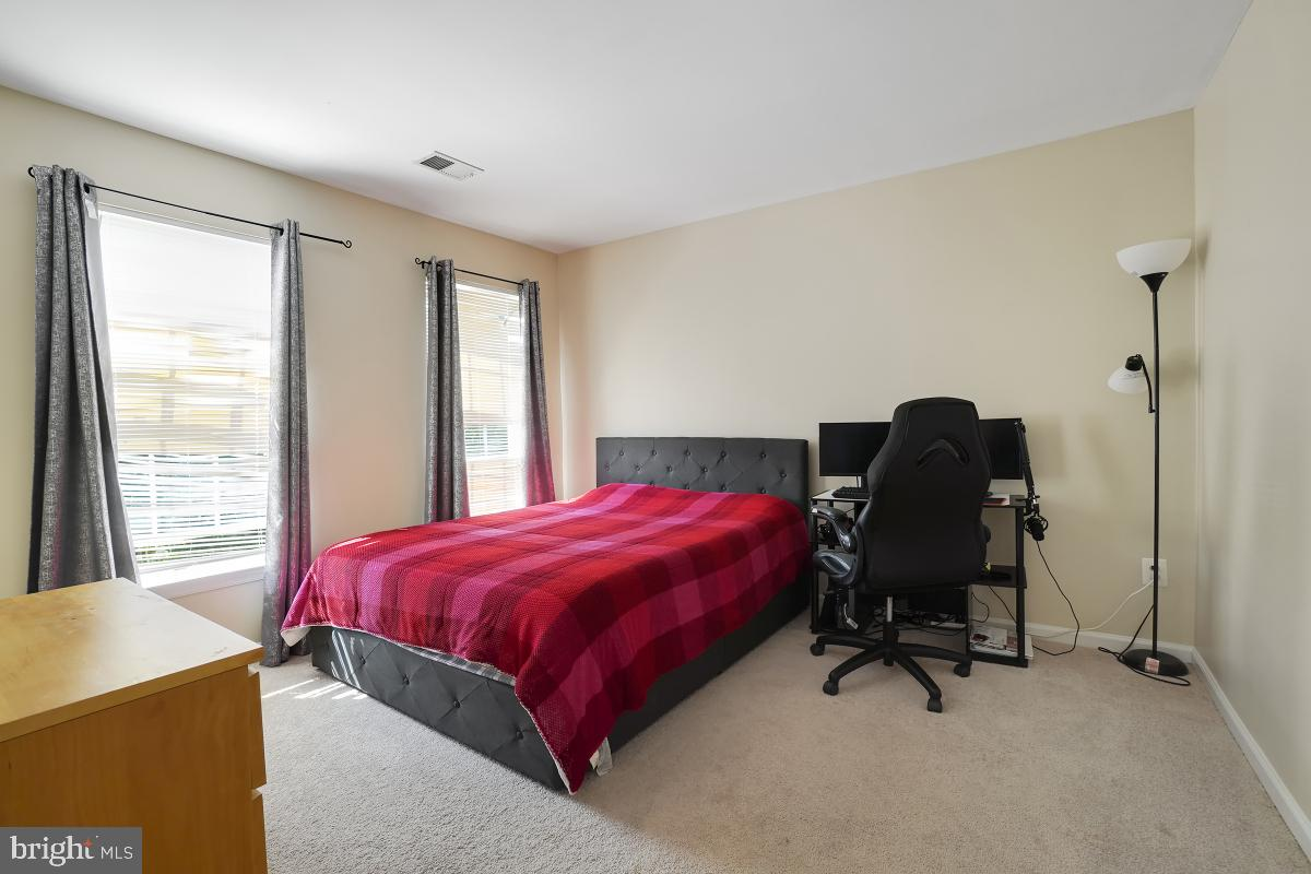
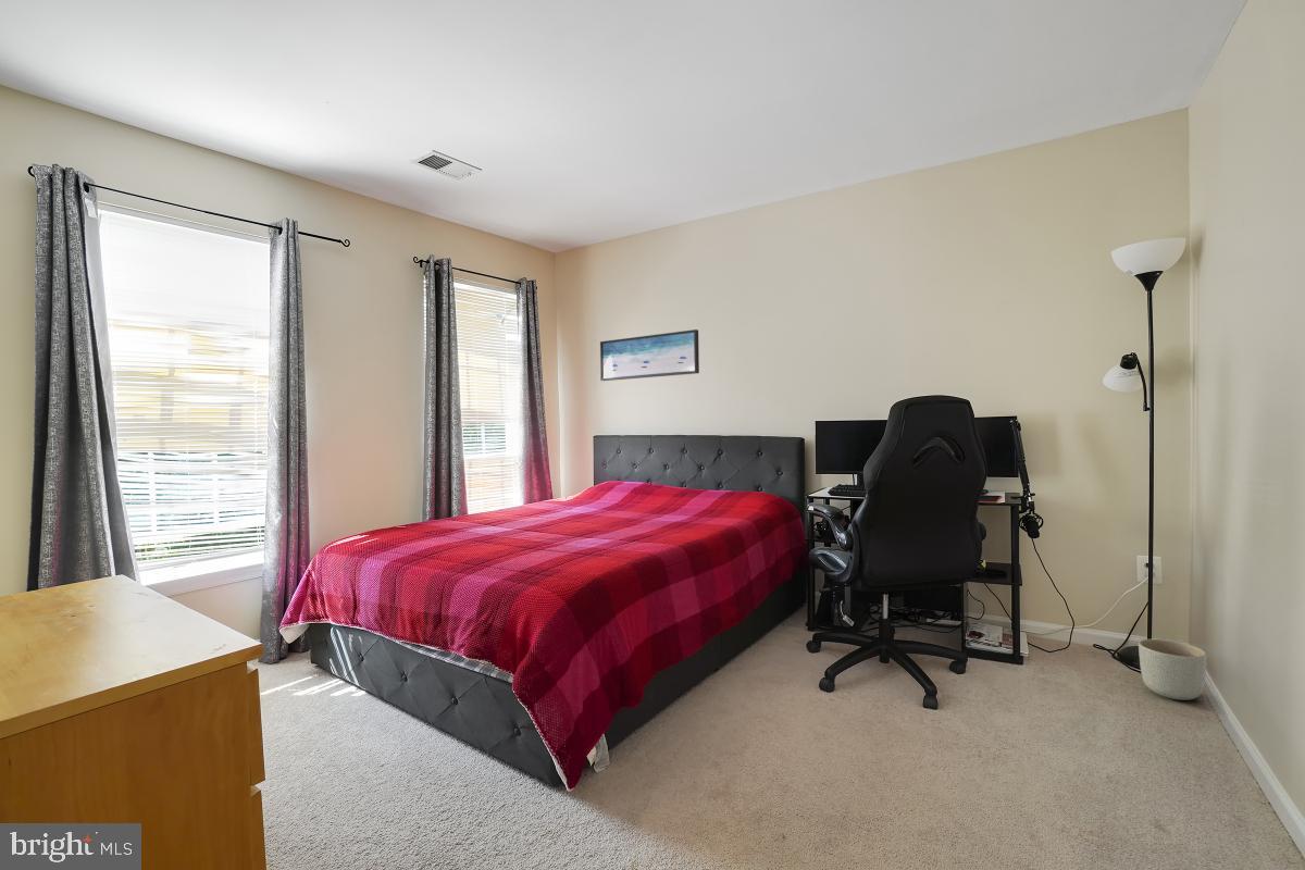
+ wall art [599,328,700,382]
+ planter [1138,638,1207,701]
